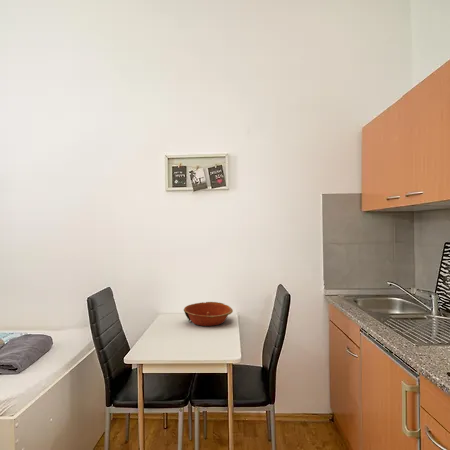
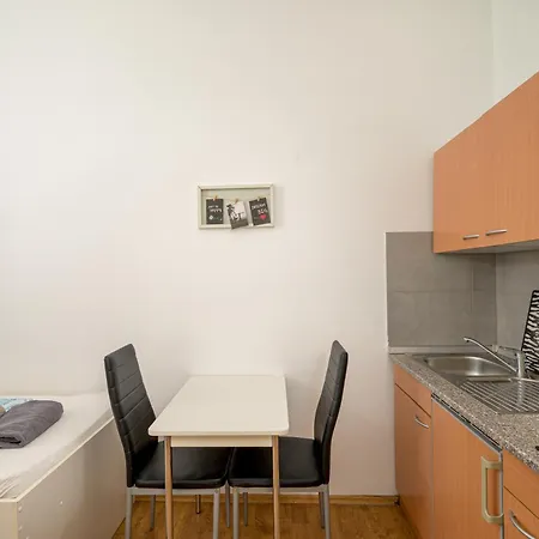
- bowl [183,301,234,327]
